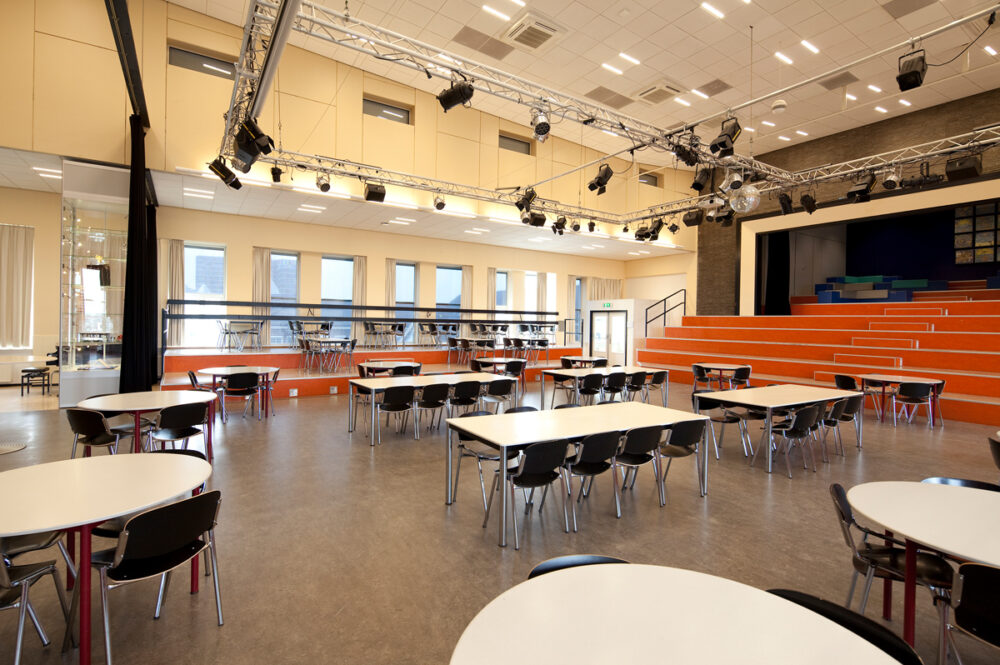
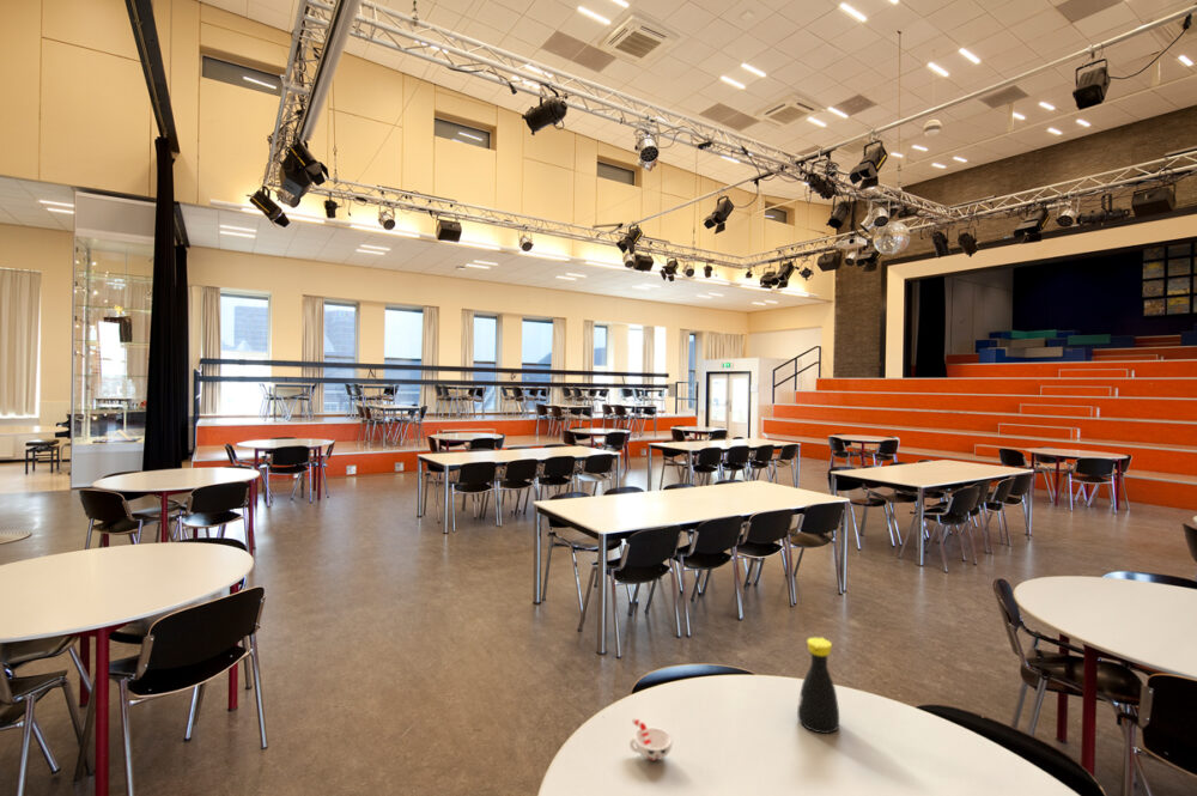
+ bottle [796,636,840,735]
+ cup [628,716,674,762]
